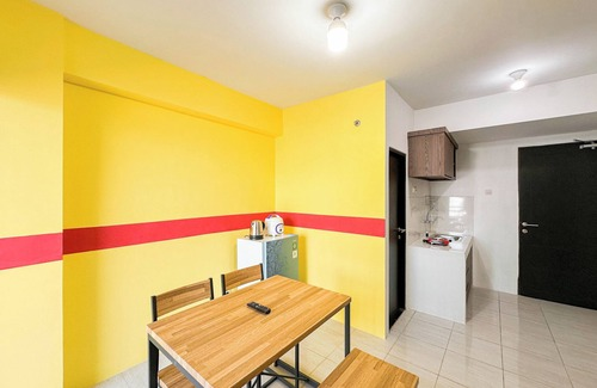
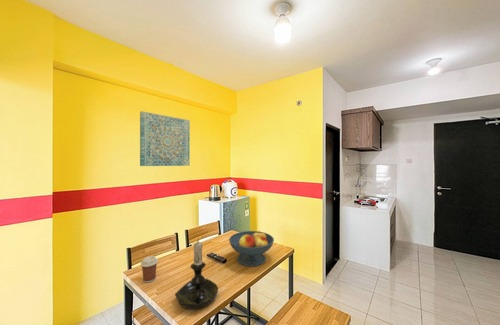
+ candle holder [174,238,219,309]
+ fruit bowl [228,230,275,267]
+ wall art [139,110,191,167]
+ coffee cup [140,255,159,283]
